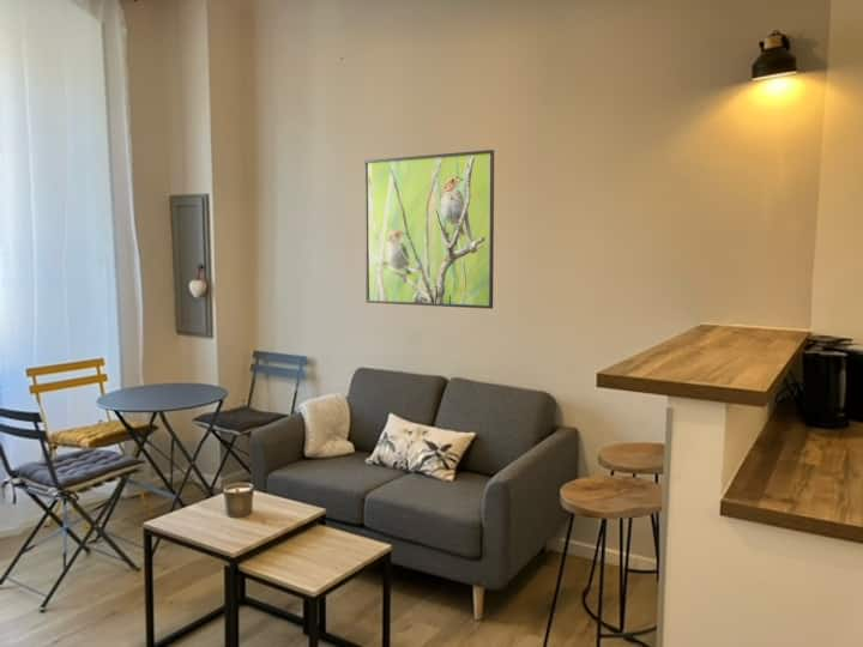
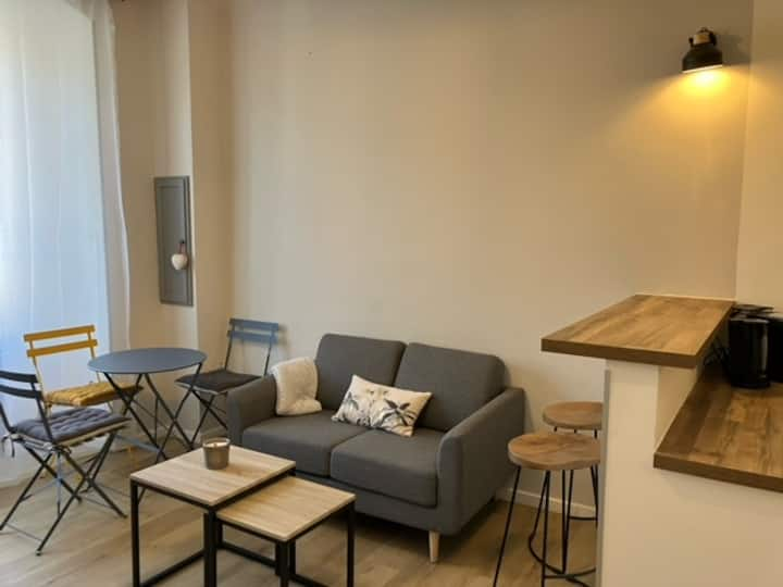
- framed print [363,149,495,310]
